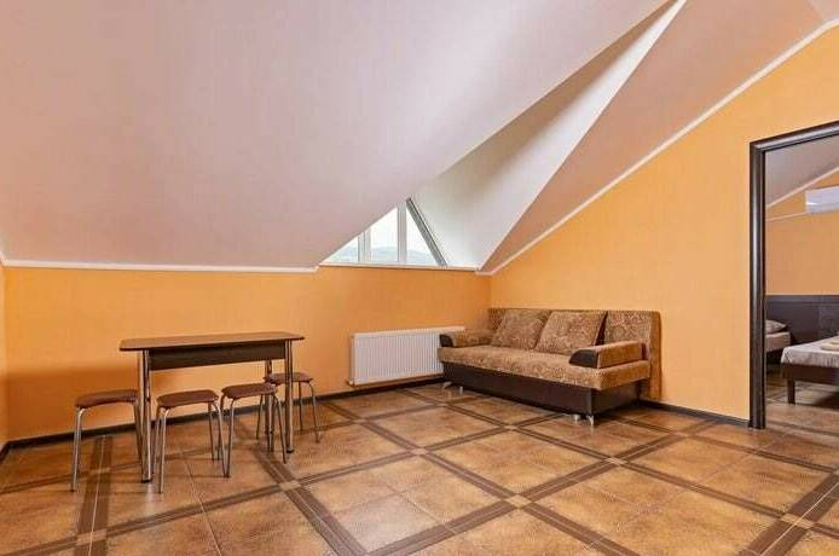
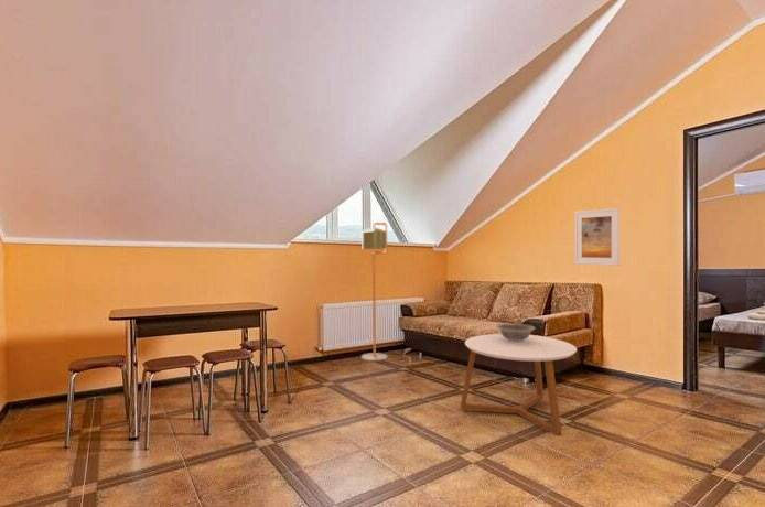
+ decorative bowl [495,323,536,343]
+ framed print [573,207,621,267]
+ floor lamp [360,222,389,363]
+ coffee table [460,333,578,436]
